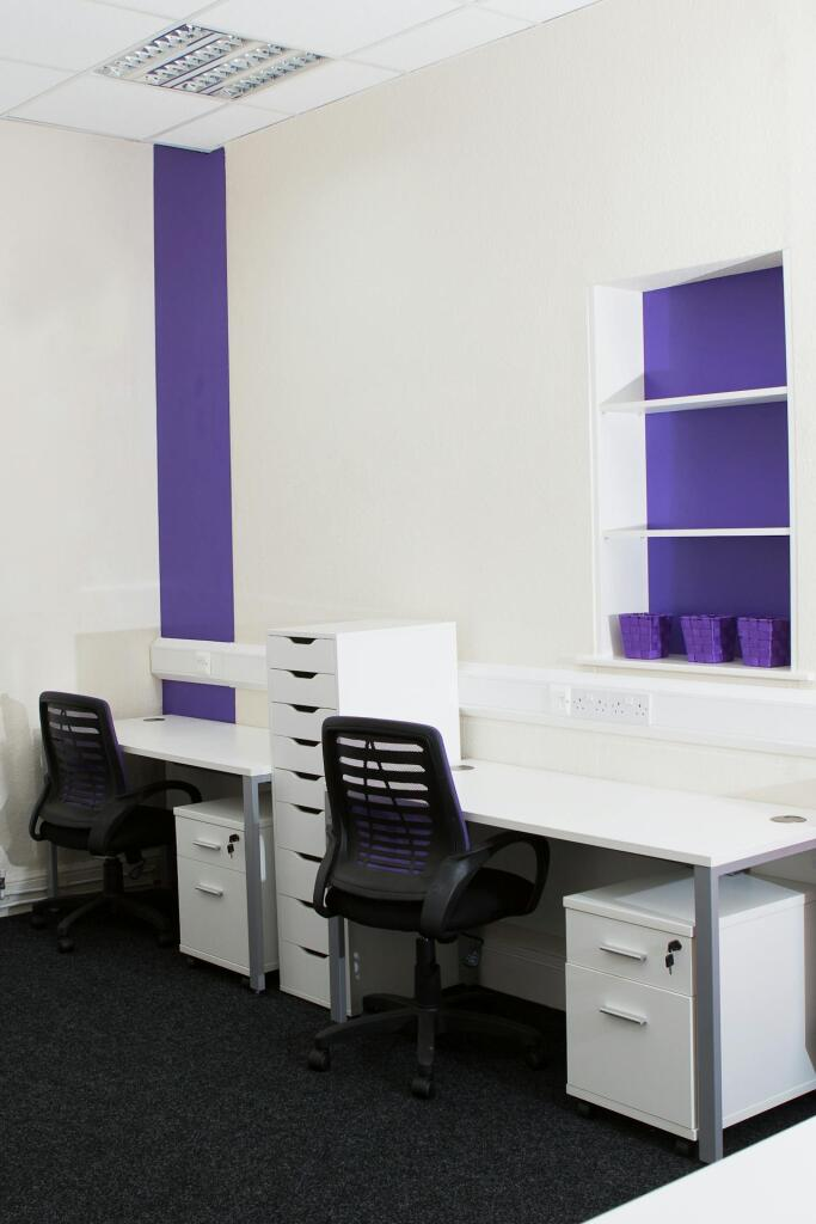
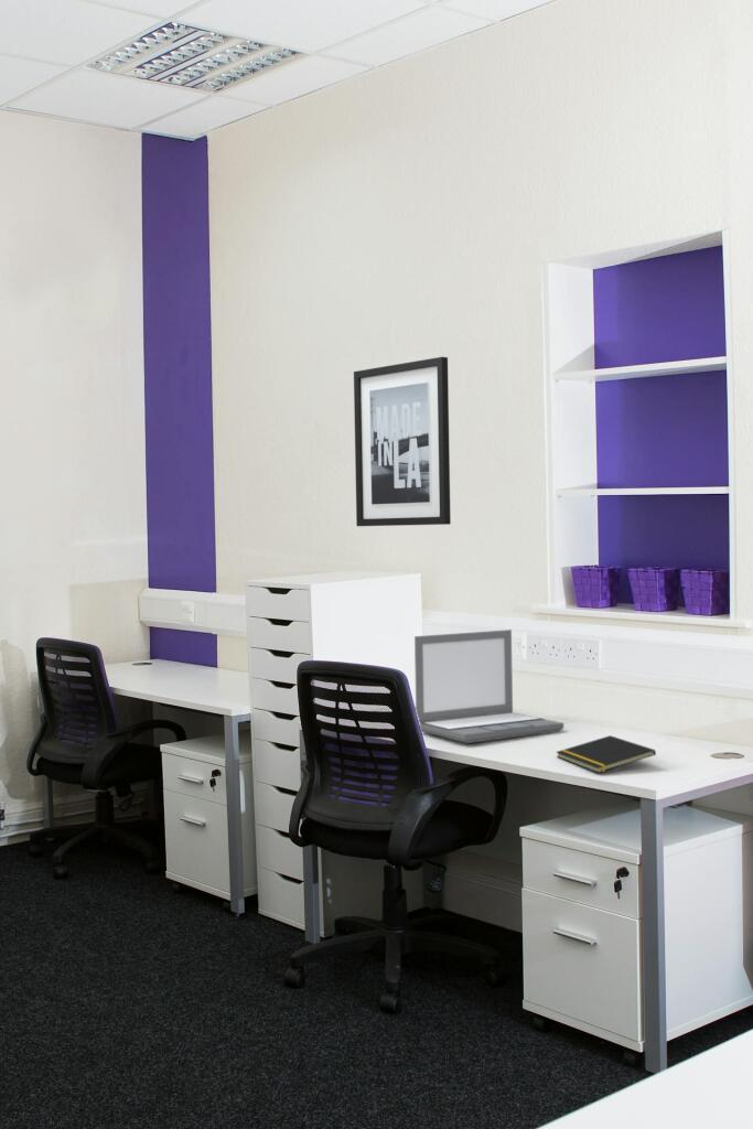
+ laptop [413,628,564,744]
+ wall art [353,356,452,527]
+ notepad [555,734,657,774]
